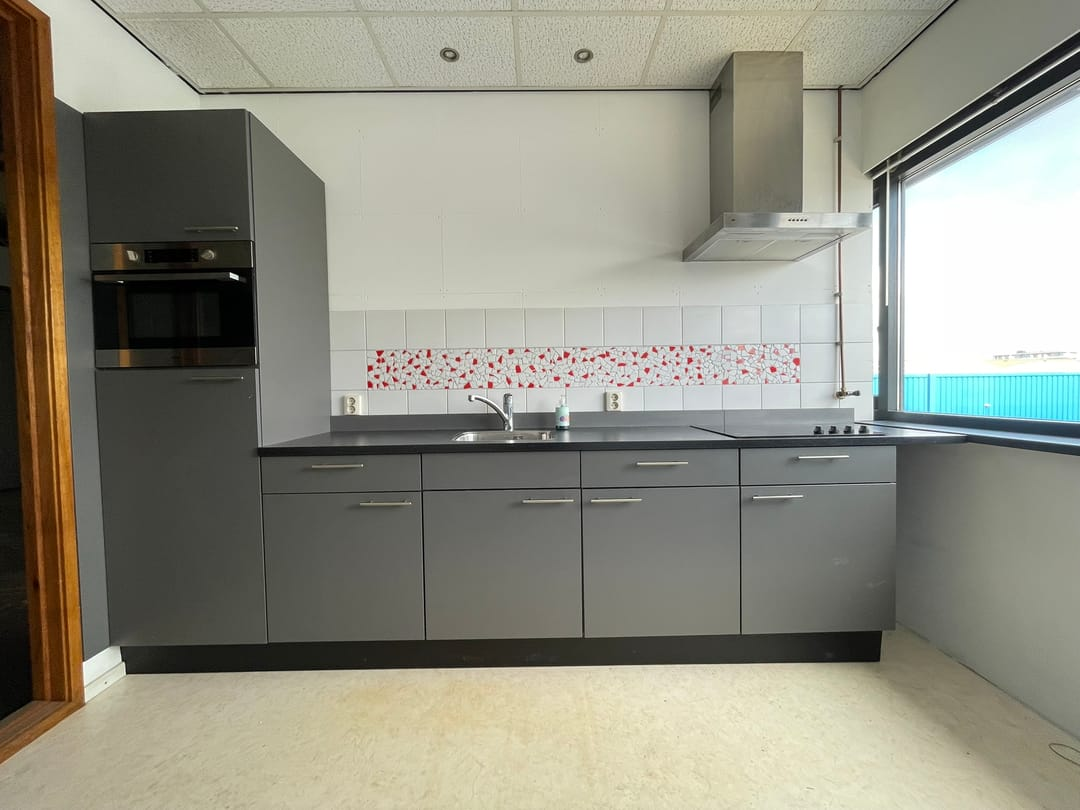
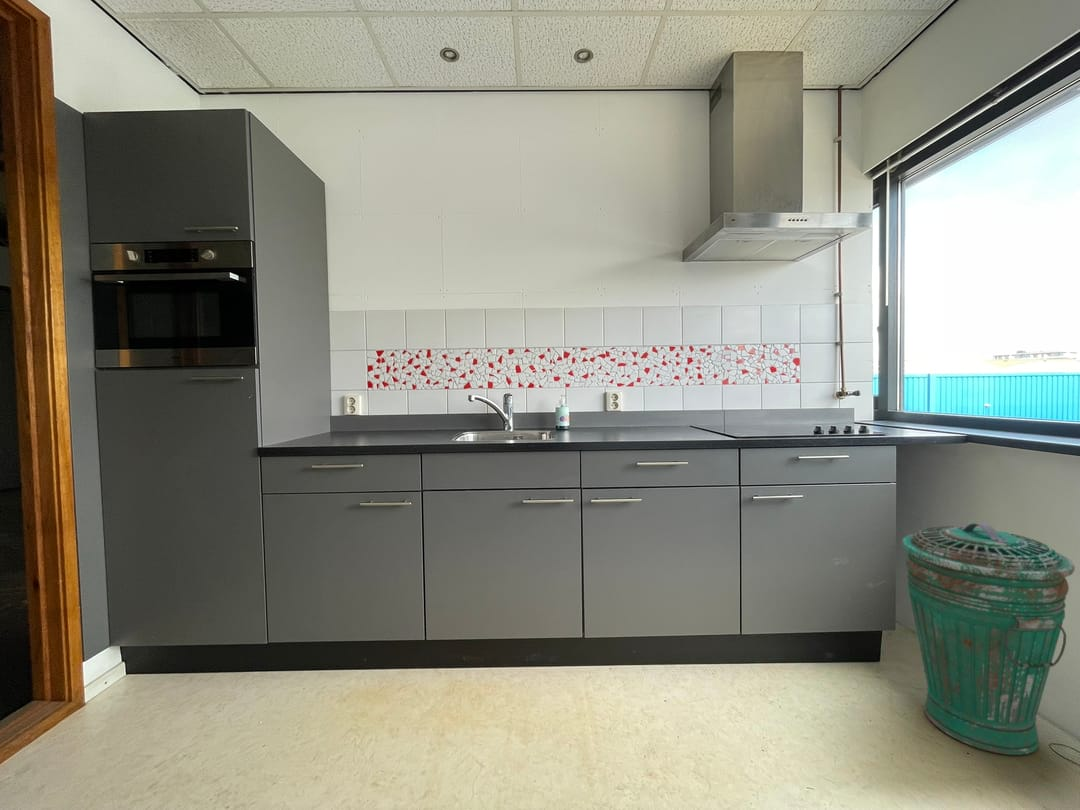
+ trash can [901,522,1076,756]
